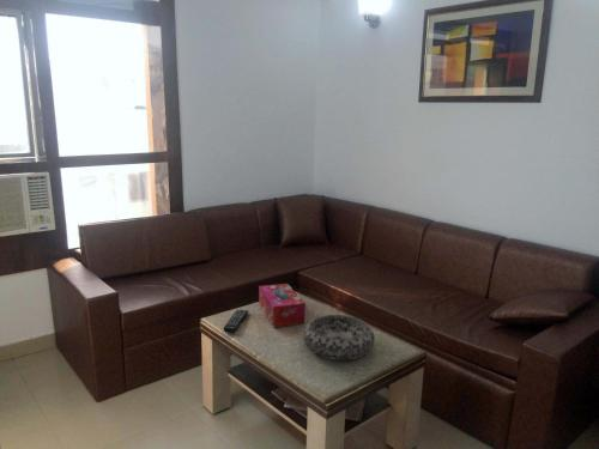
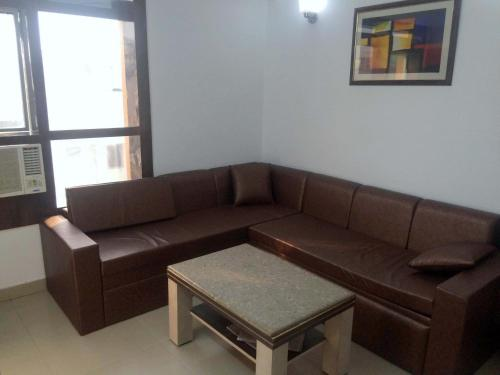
- tissue box [258,283,307,328]
- remote control [223,309,249,334]
- decorative bowl [302,314,376,362]
